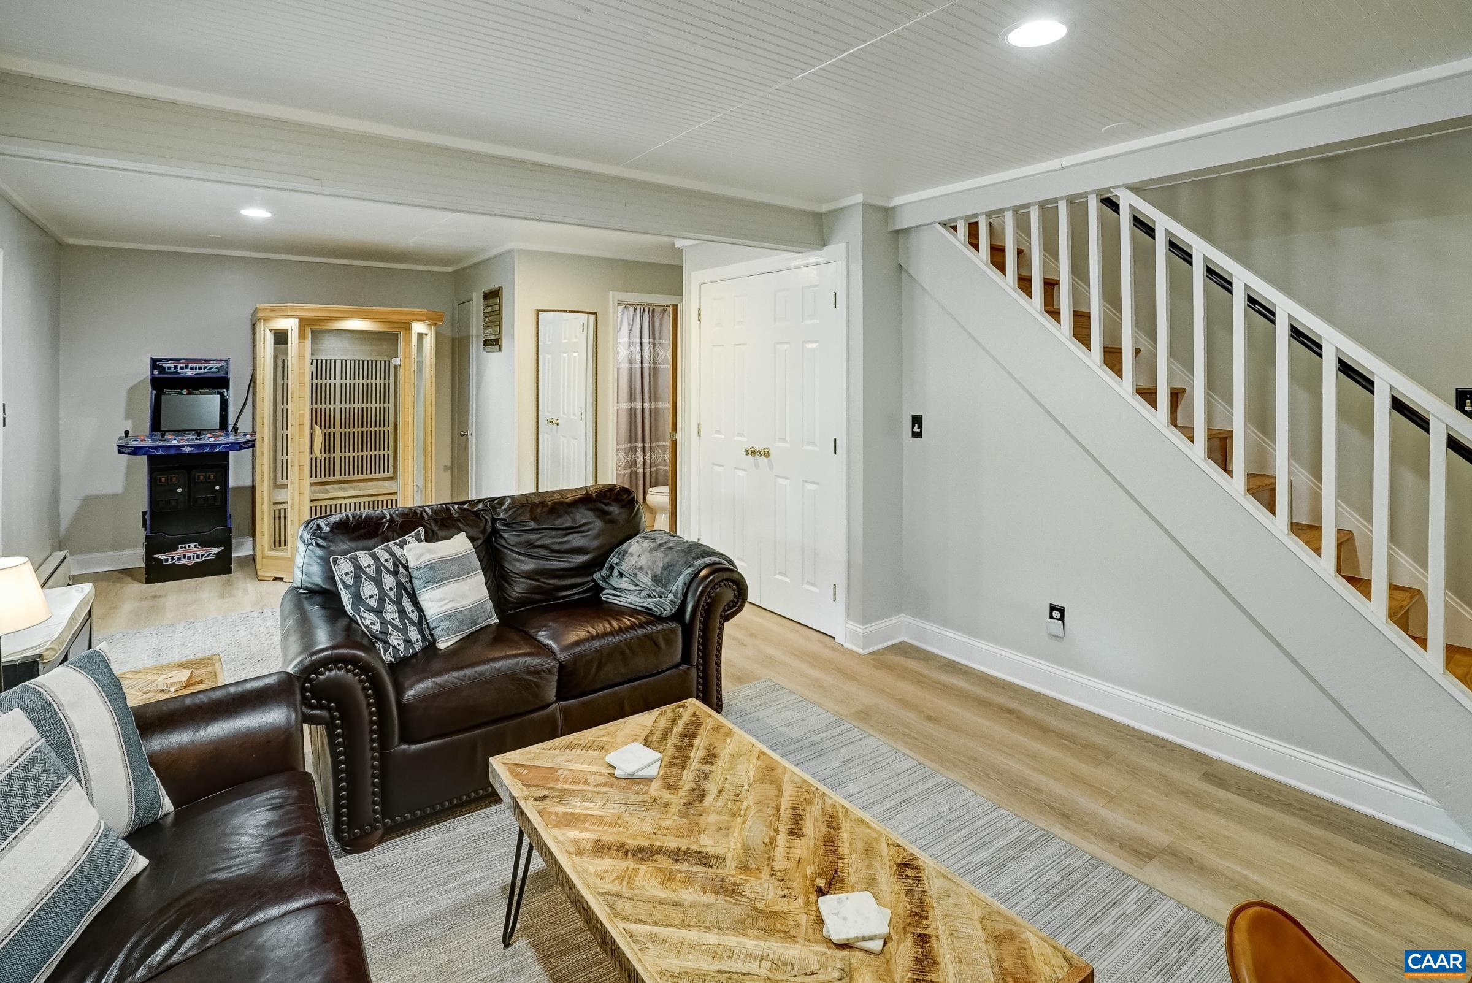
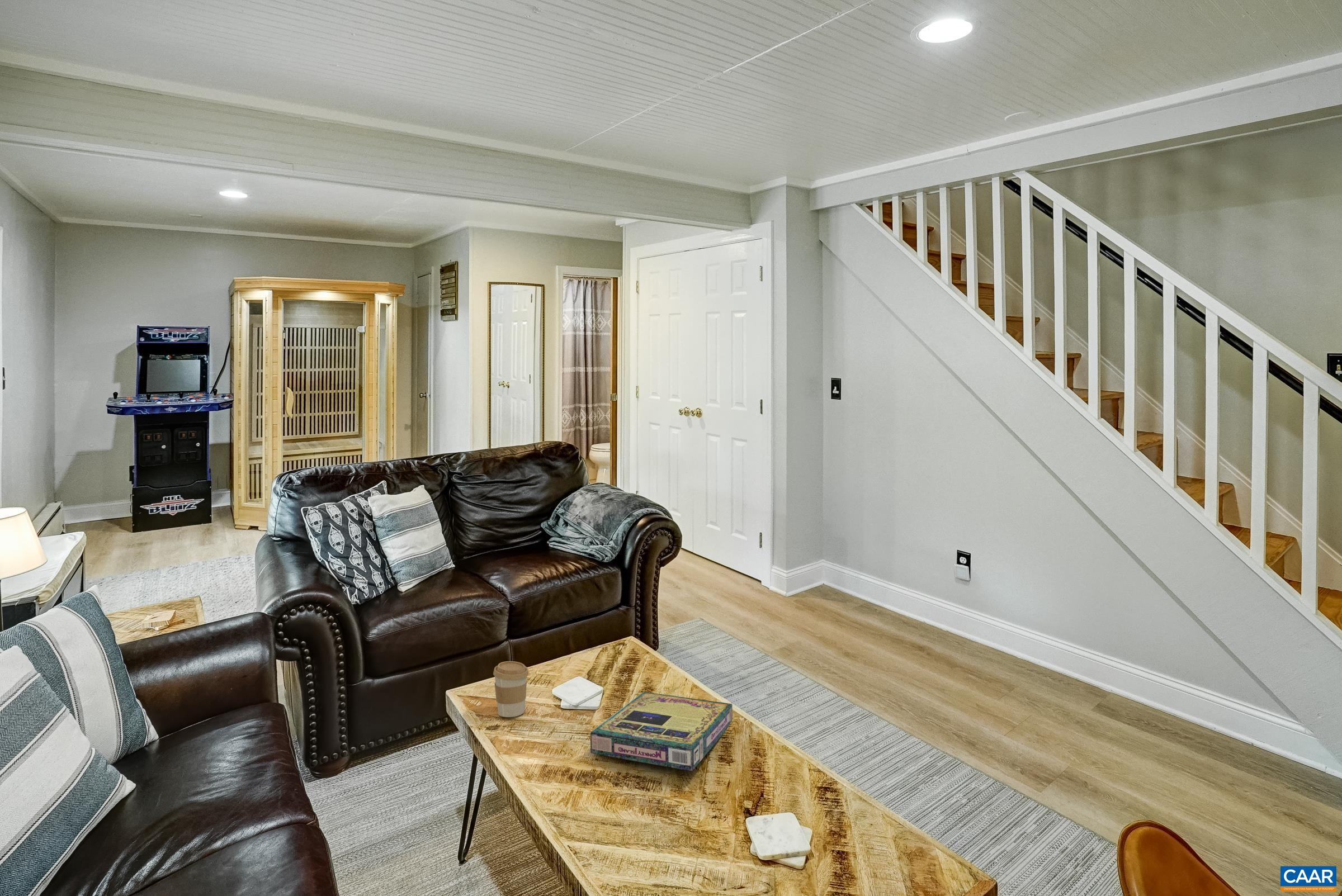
+ coffee cup [493,661,529,718]
+ video game box [590,691,733,772]
